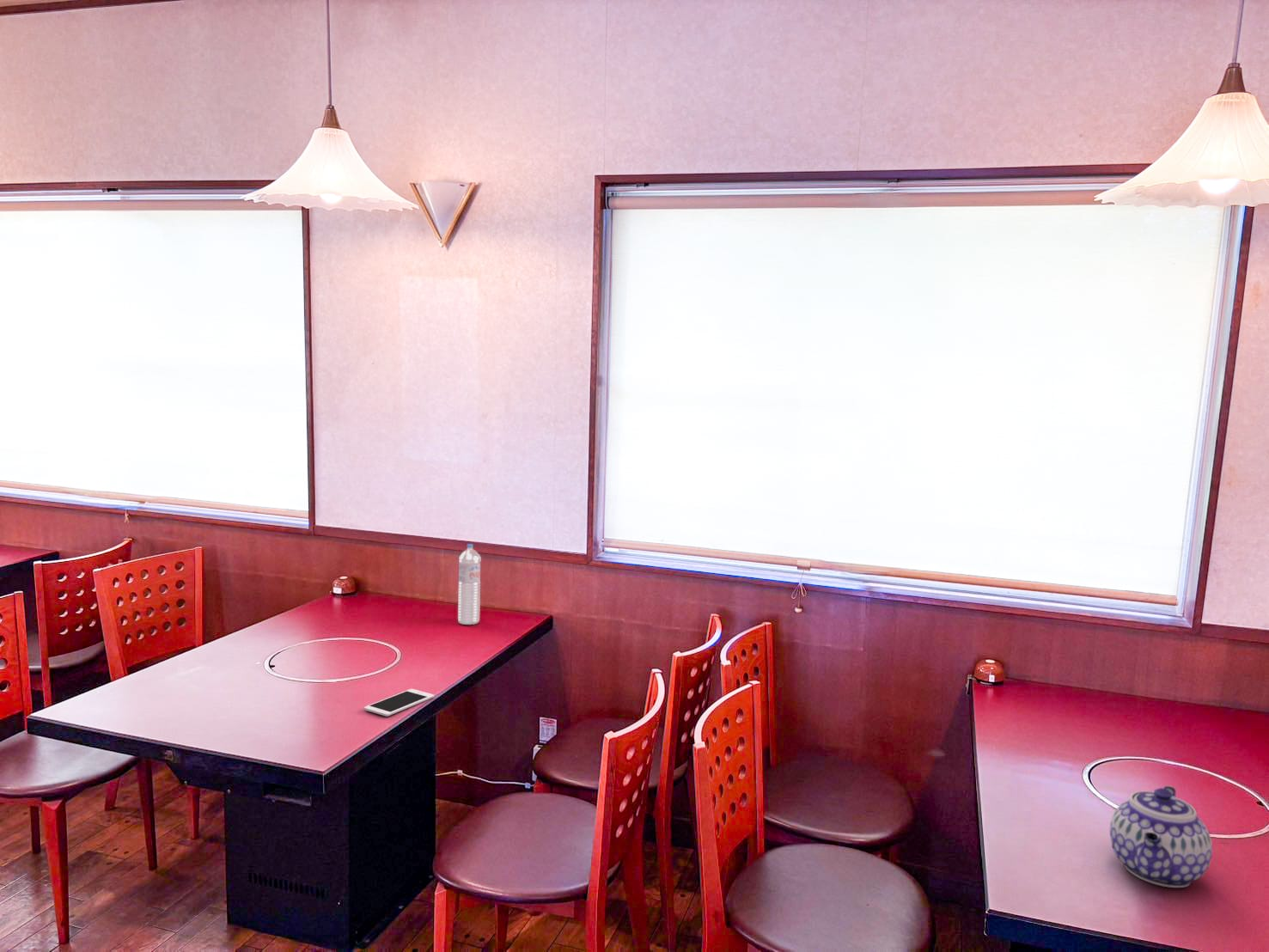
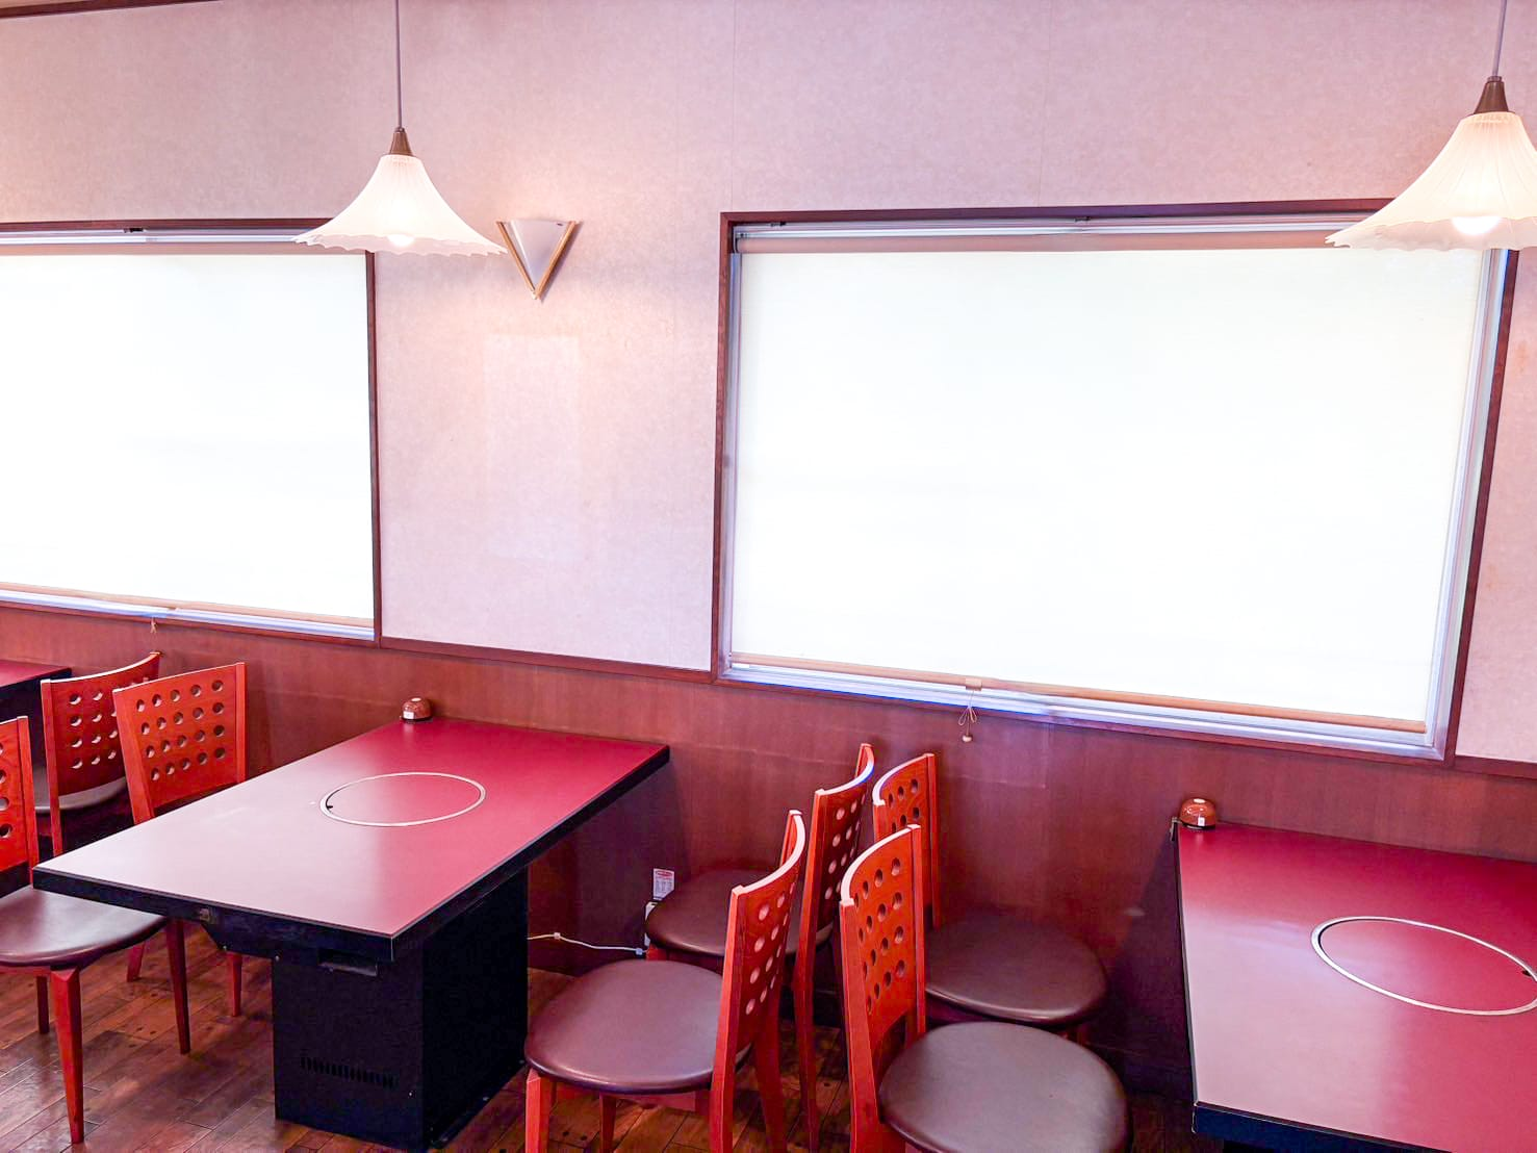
- teapot [1109,785,1213,888]
- water bottle [457,543,482,626]
- cell phone [363,688,435,717]
